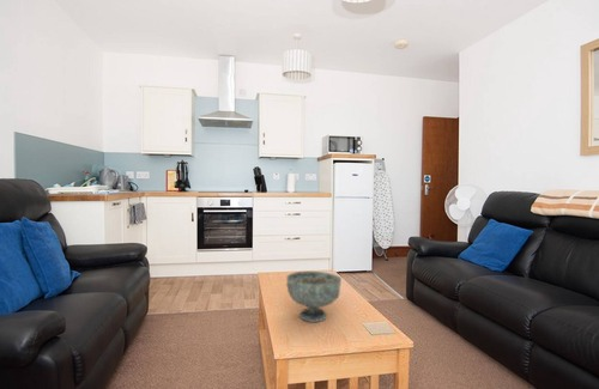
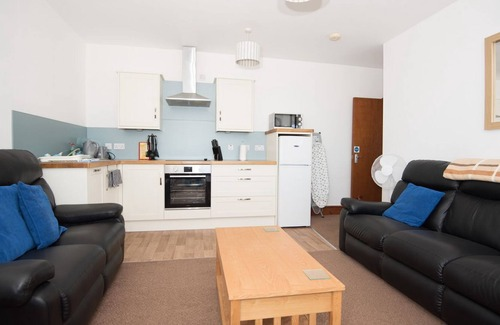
- decorative bowl [285,271,343,323]
